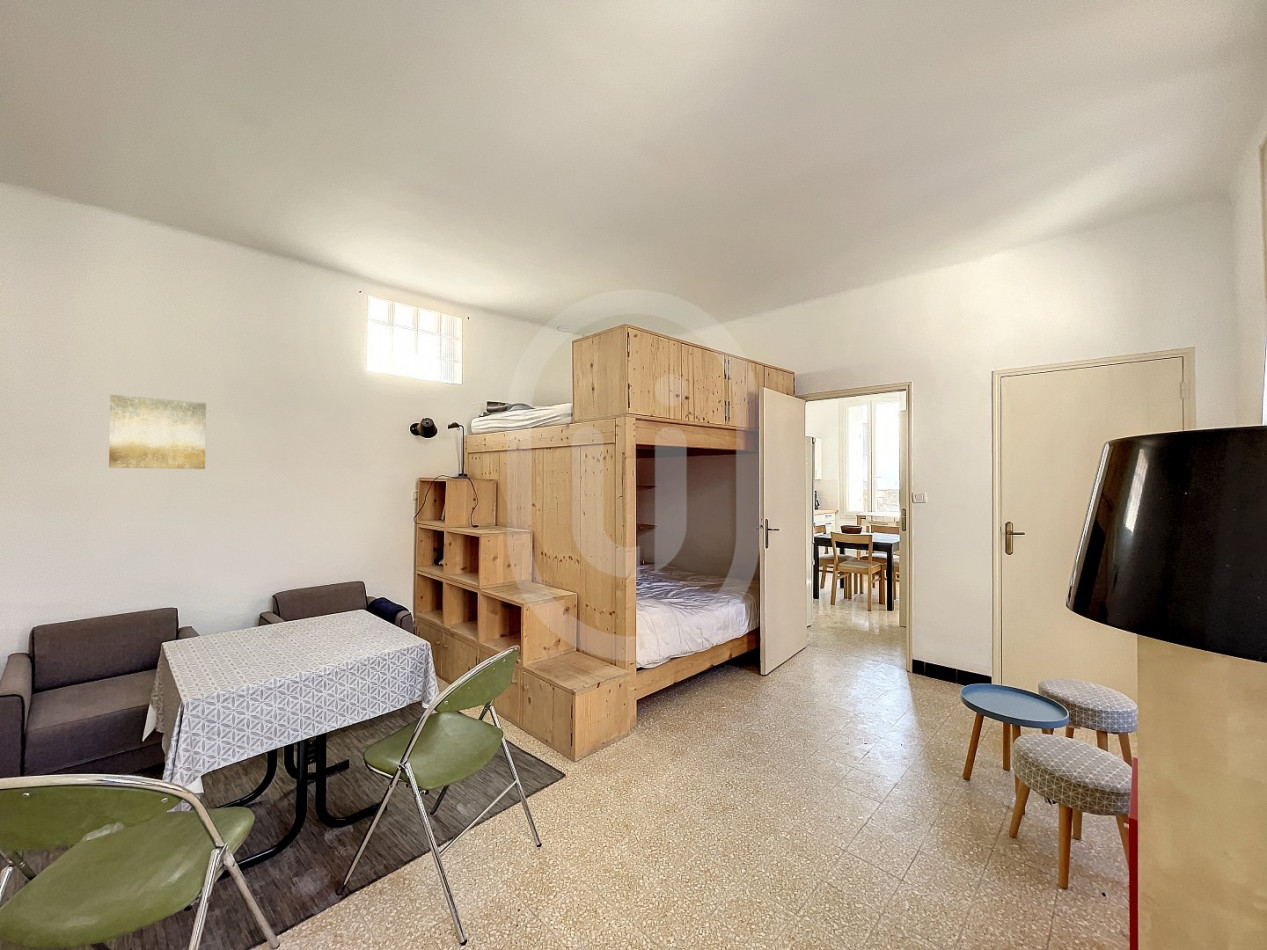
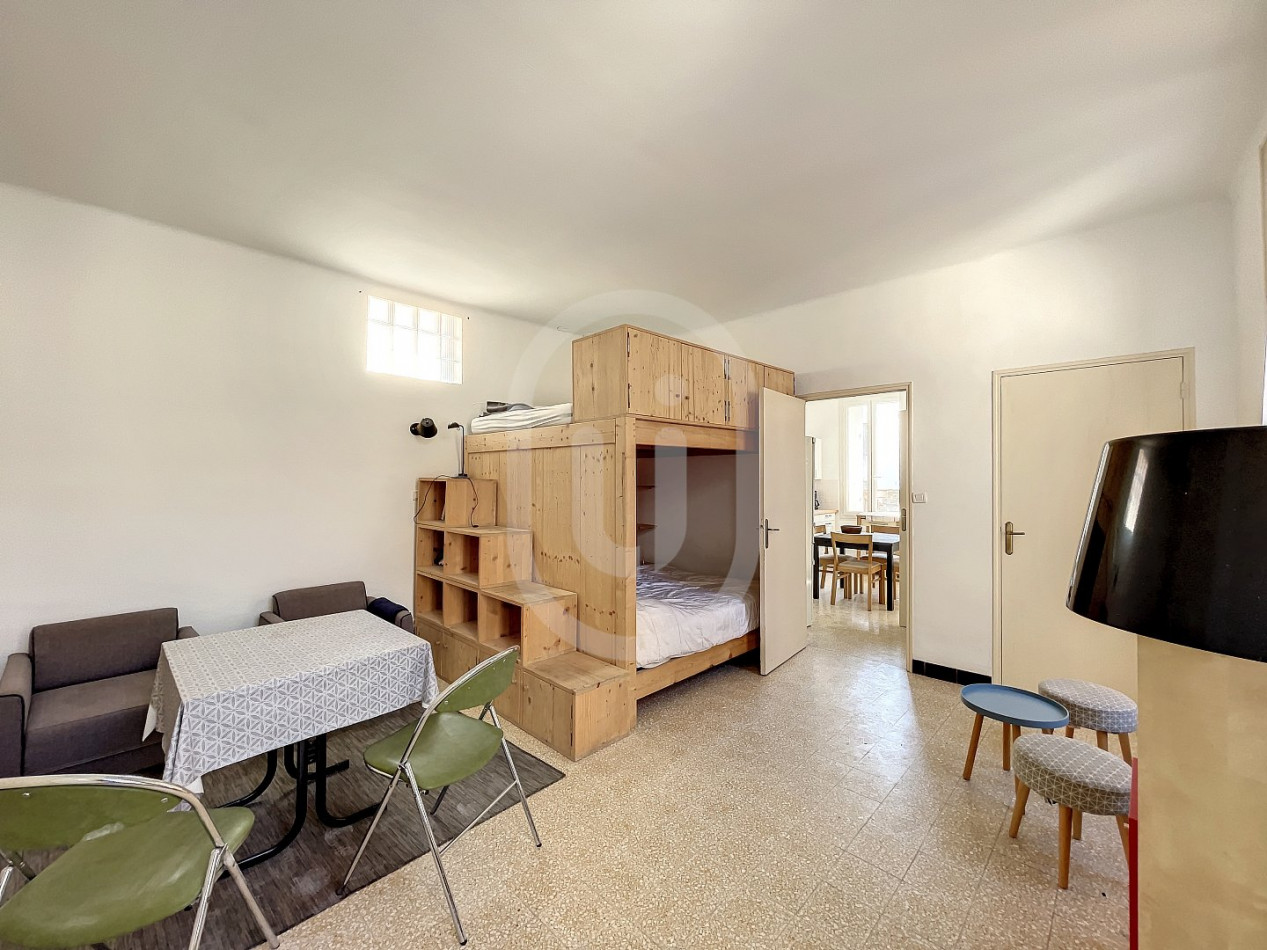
- wall art [108,394,207,470]
